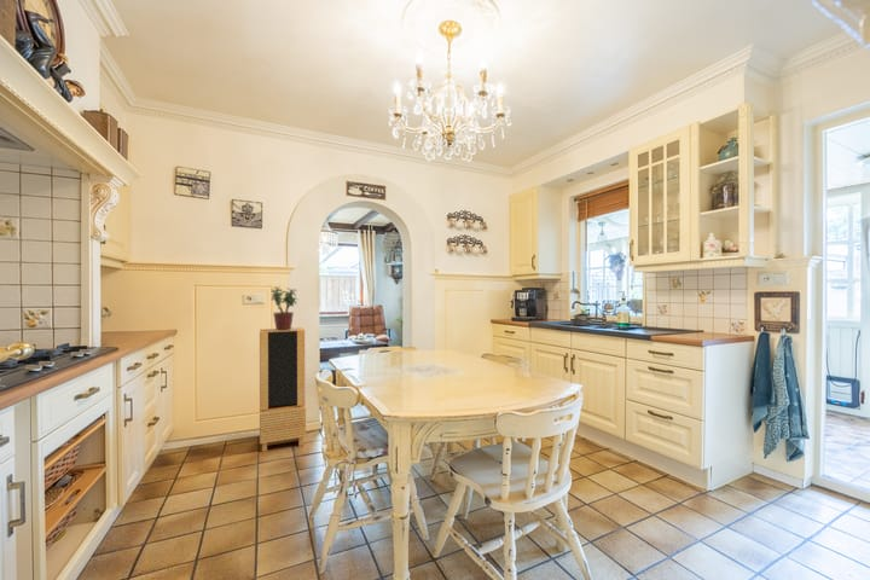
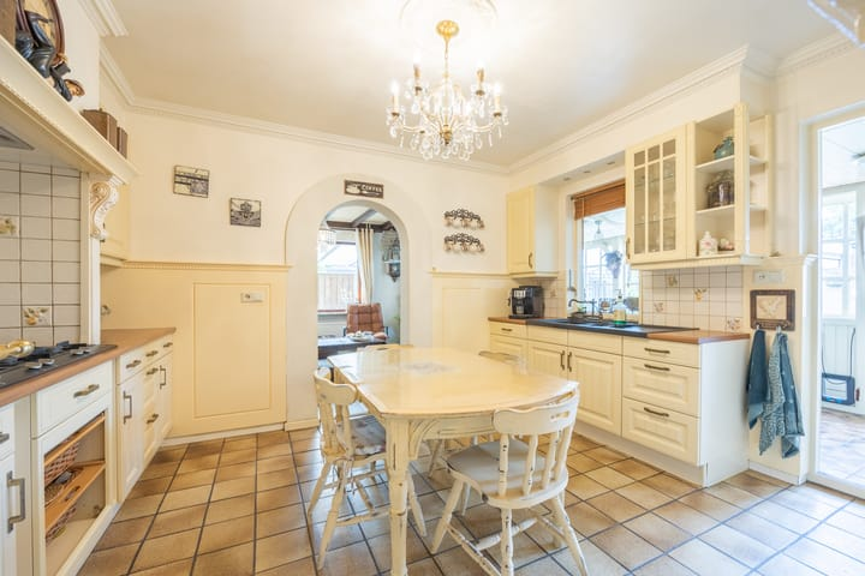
- storage cabinet [259,326,307,453]
- potted plant [269,285,300,331]
